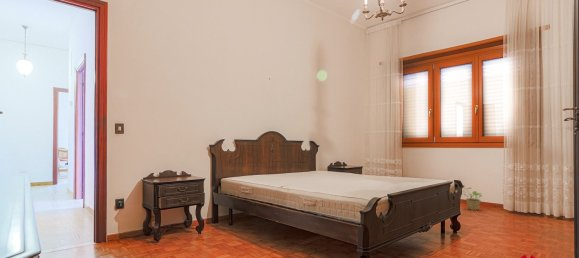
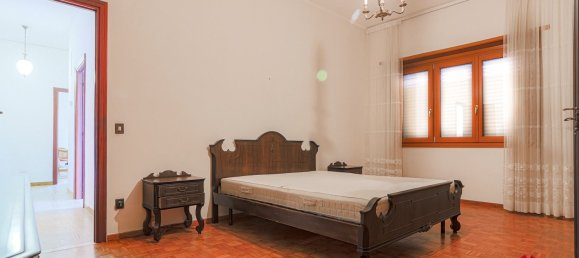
- potted plant [462,187,483,211]
